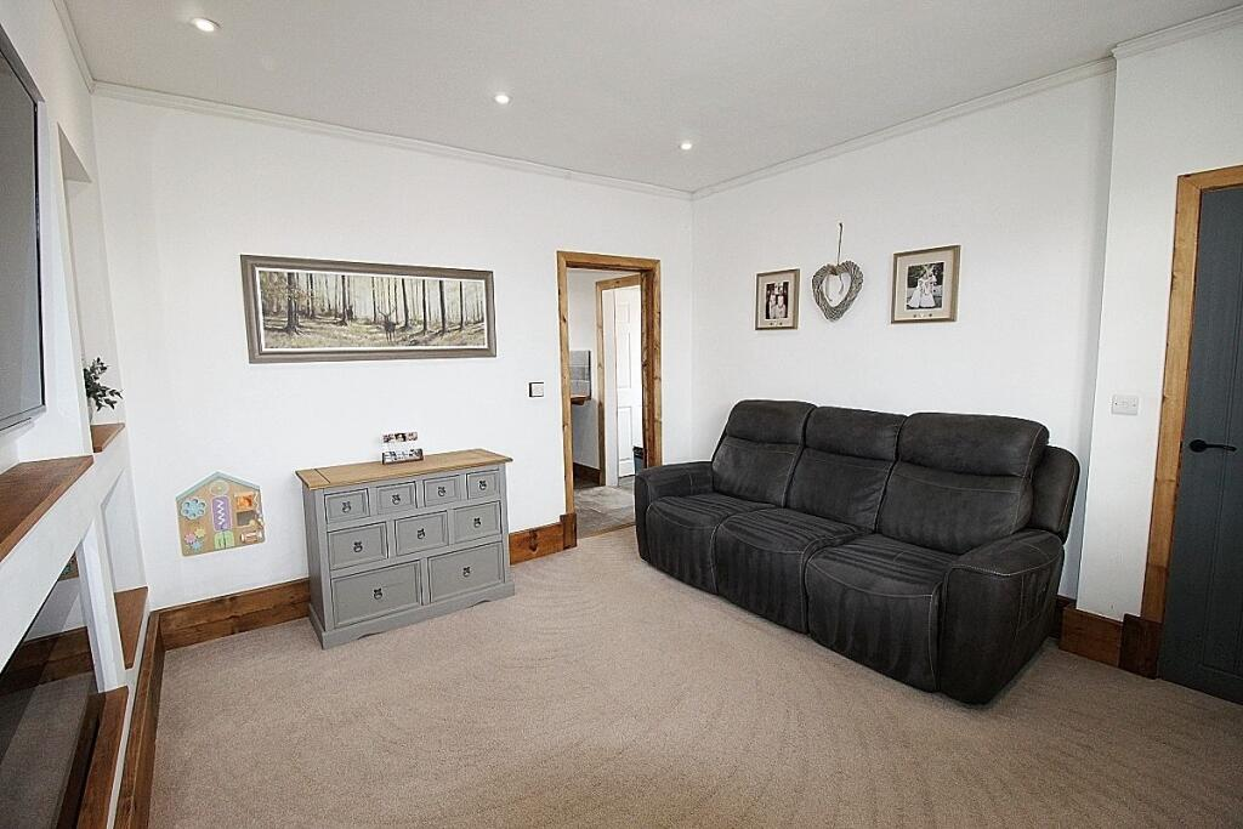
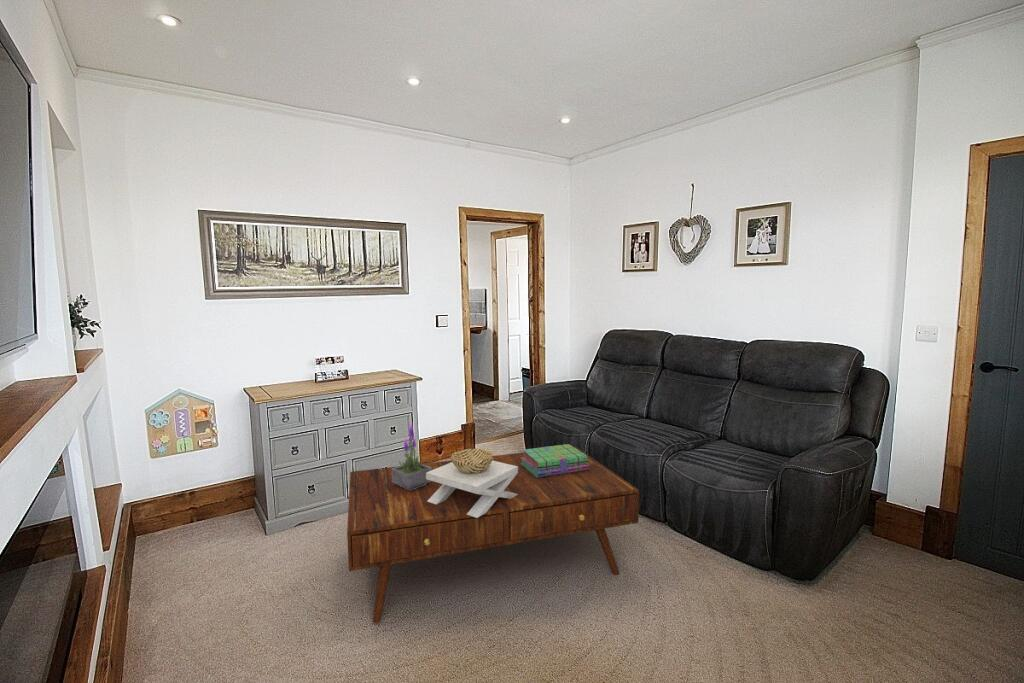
+ potted plant [392,420,432,490]
+ decorative bowl [426,448,518,518]
+ stack of books [521,443,590,478]
+ coffee table [346,446,640,624]
